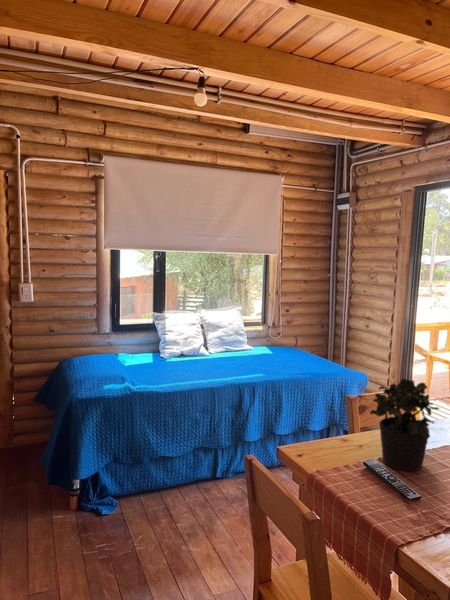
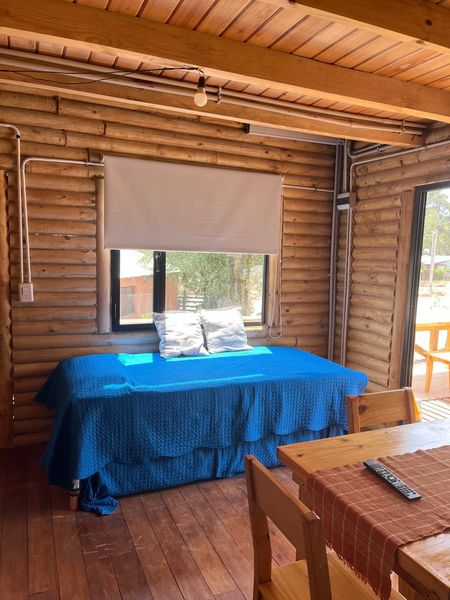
- potted plant [369,378,441,472]
